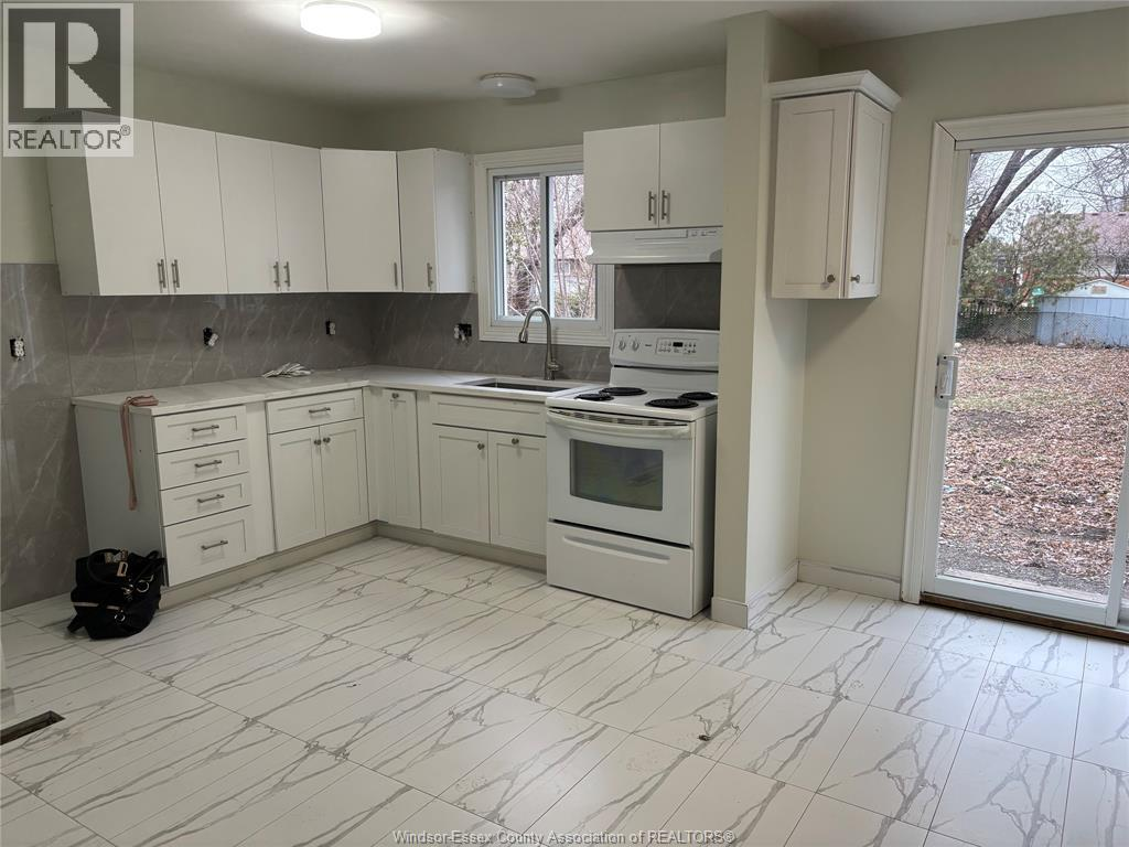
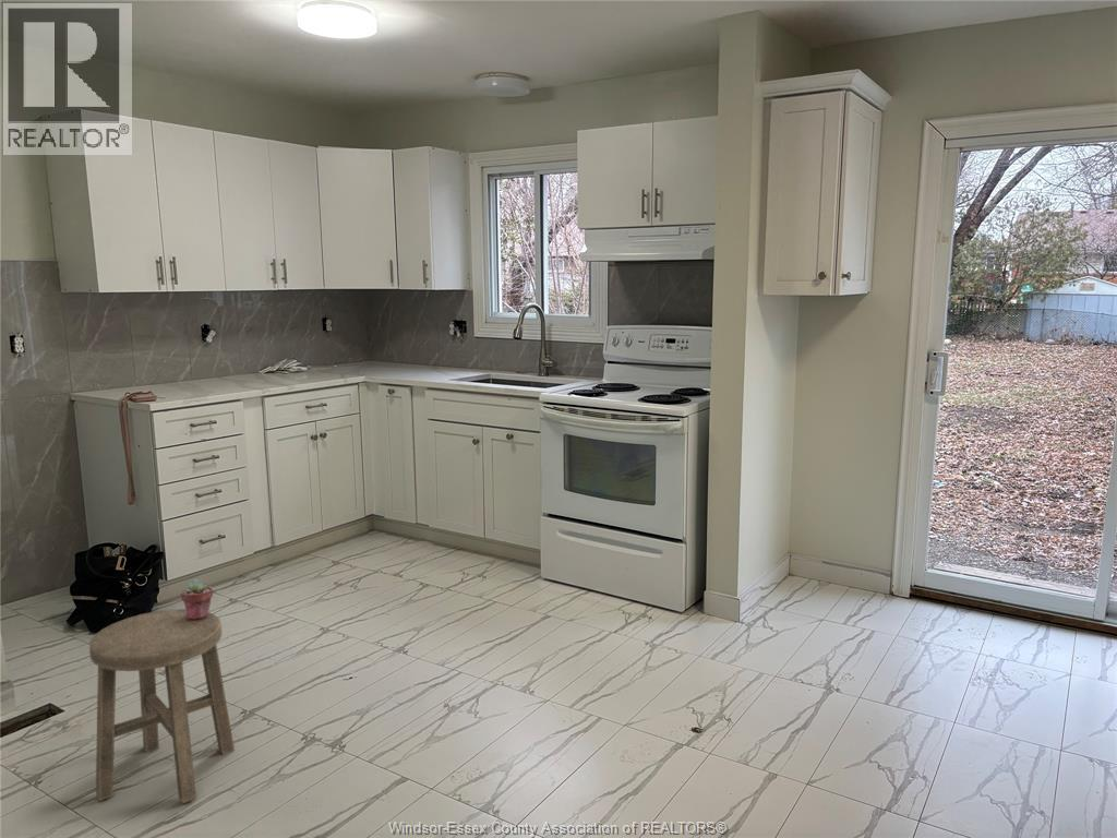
+ potted succulent [180,578,214,620]
+ stool [88,608,236,804]
